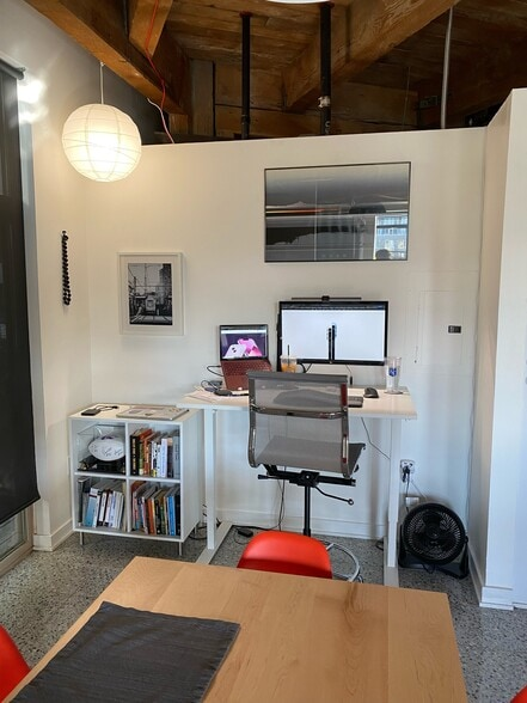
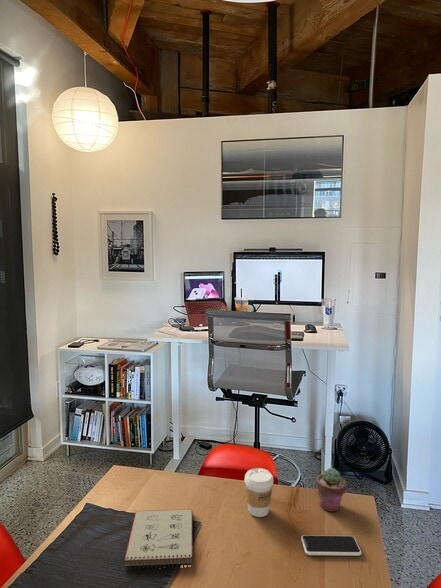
+ smartphone [300,534,362,557]
+ notepad [124,508,194,570]
+ potted succulent [315,467,348,513]
+ coffee cup [244,467,274,518]
